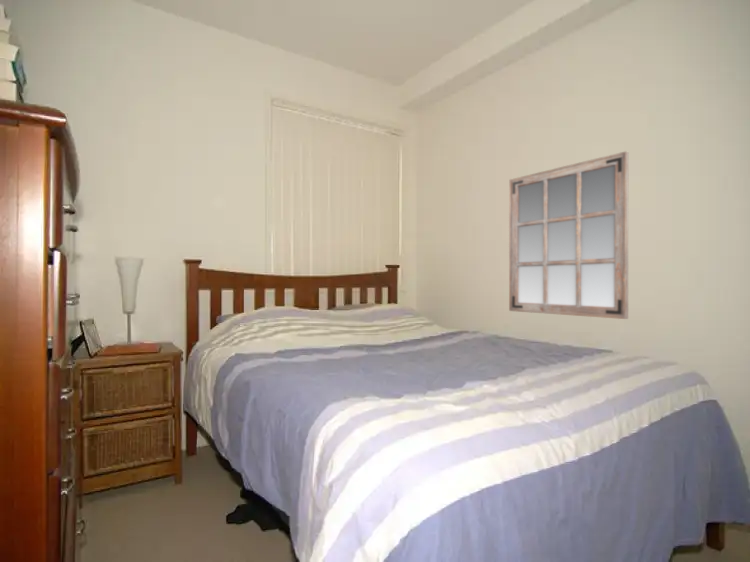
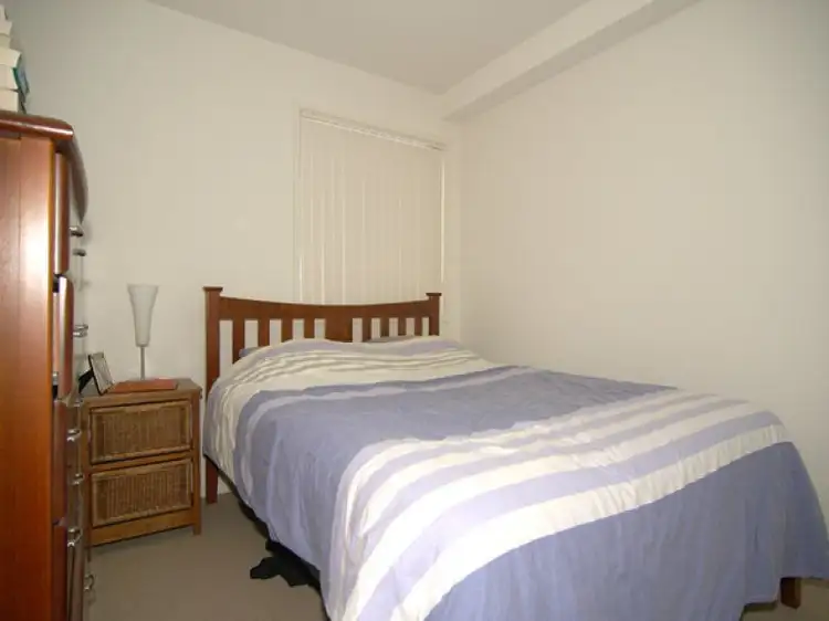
- mirror [508,150,629,320]
